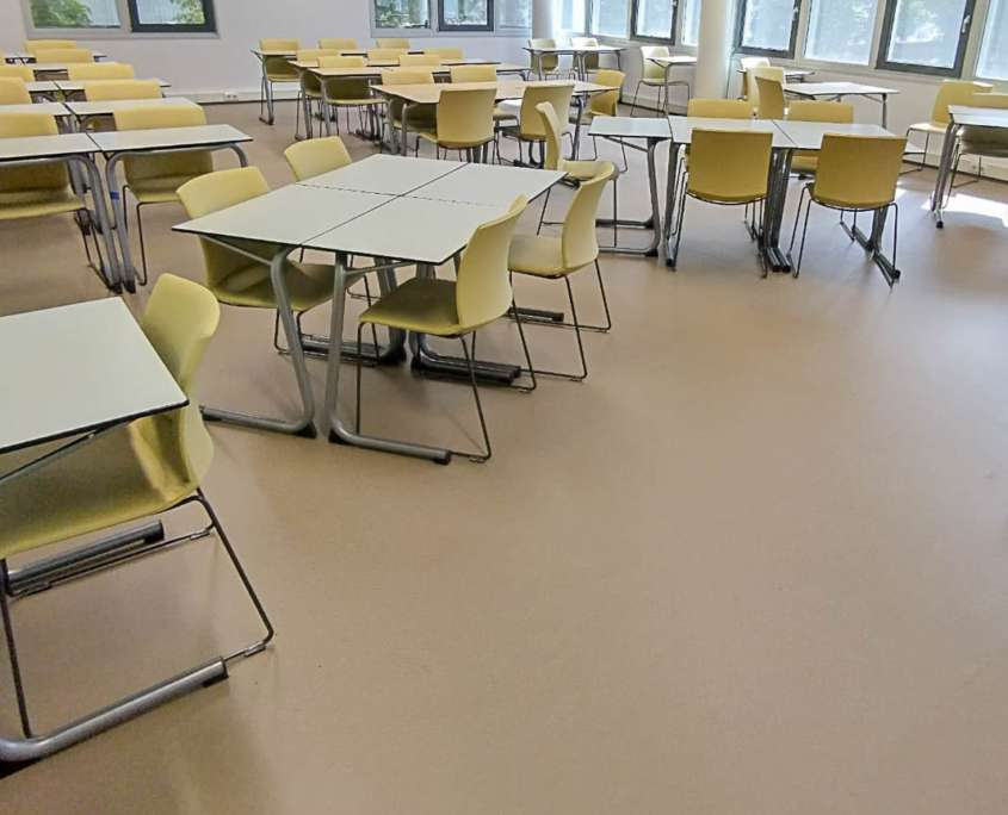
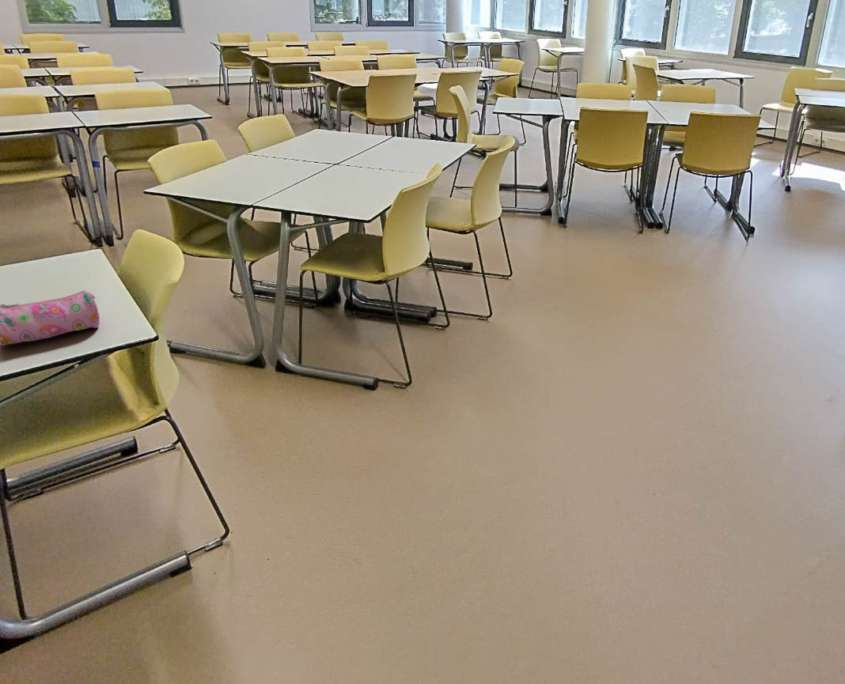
+ pencil case [0,290,100,347]
